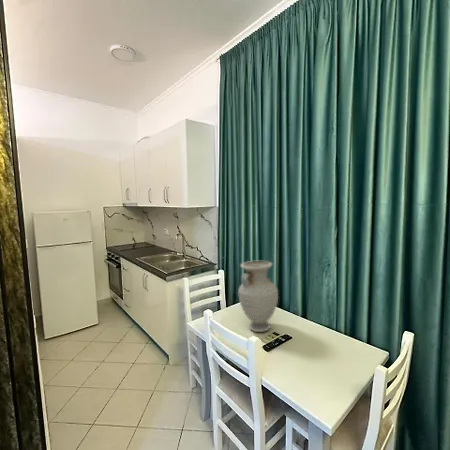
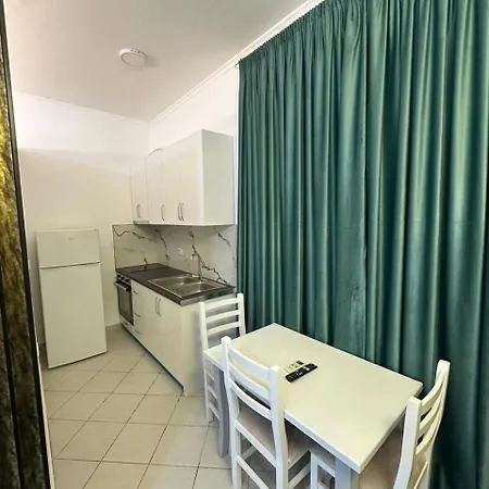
- vase [237,260,279,333]
